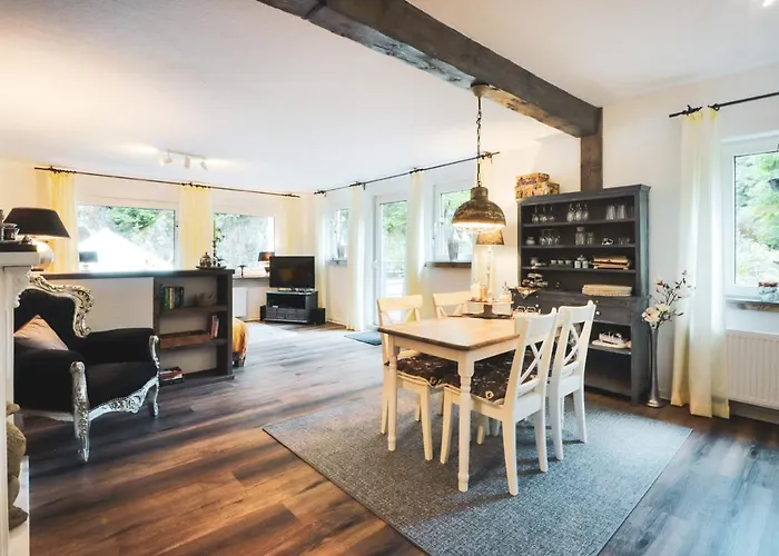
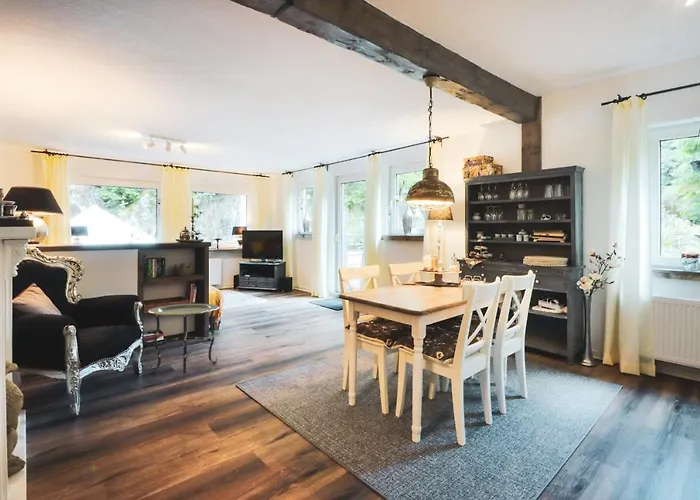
+ side table [148,303,221,375]
